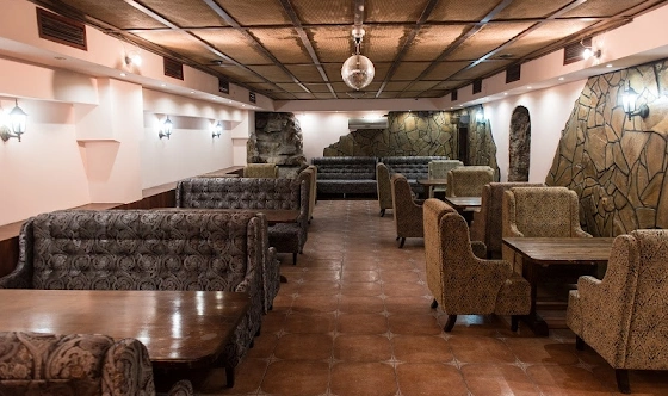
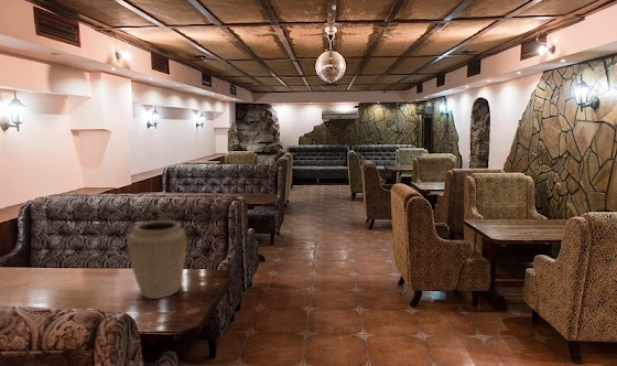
+ vase [127,219,187,300]
